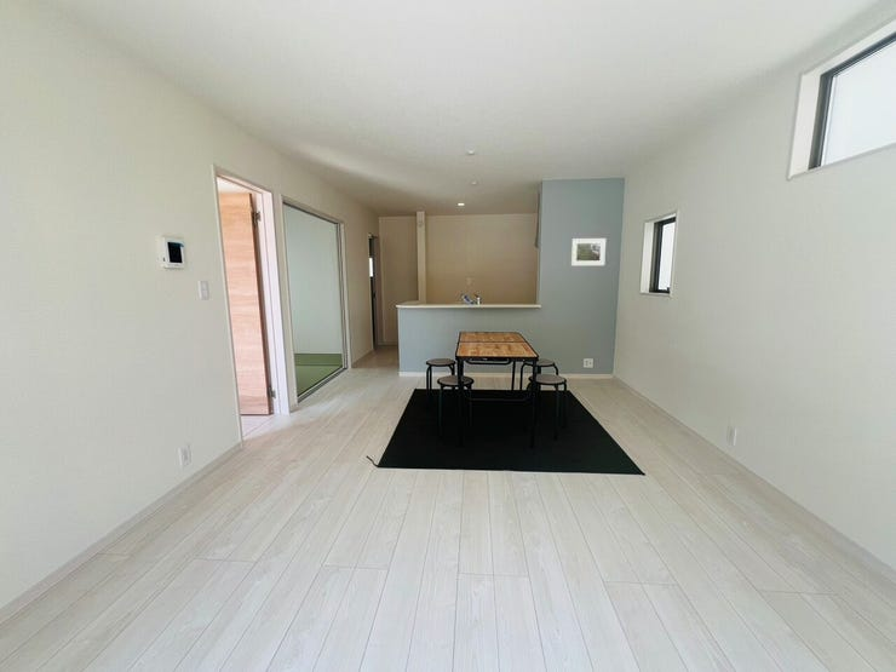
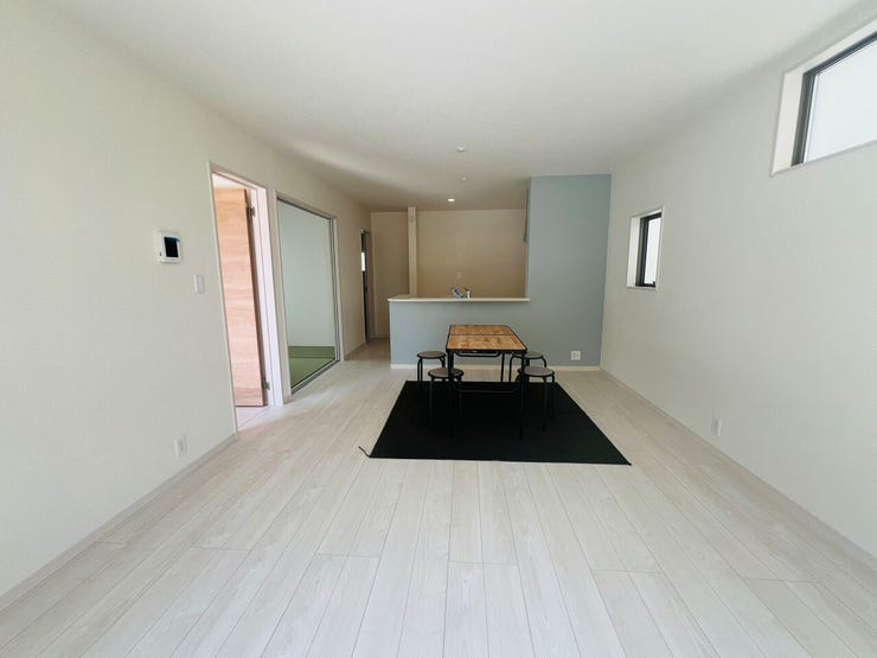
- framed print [570,237,607,266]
